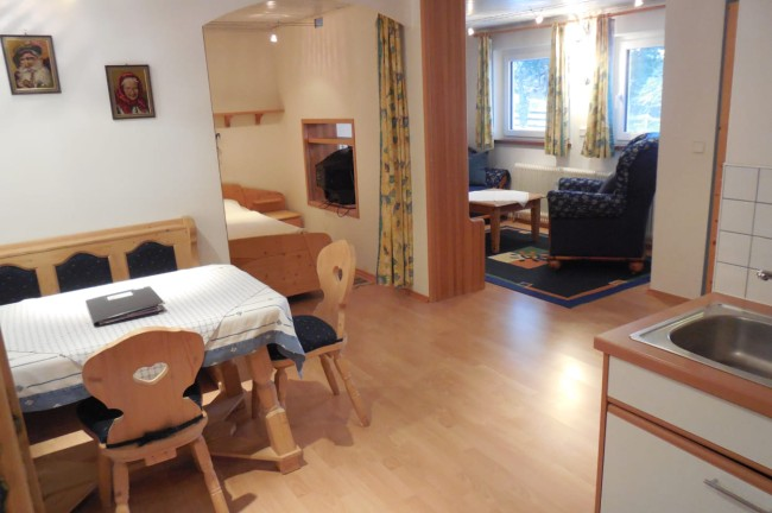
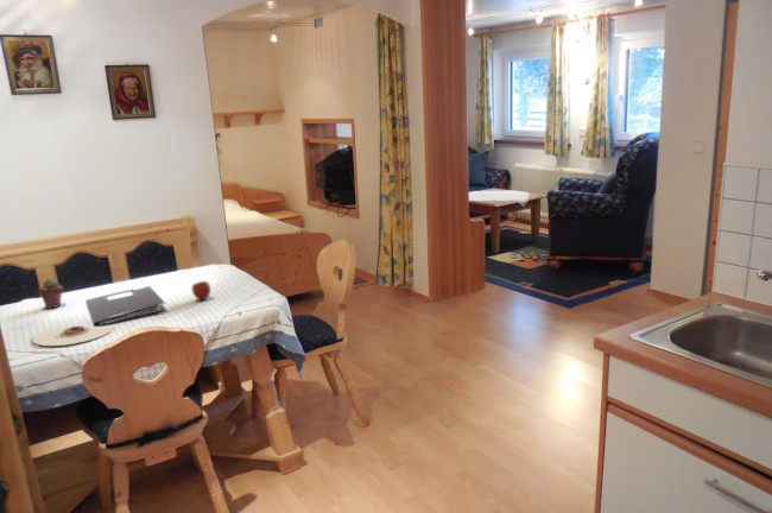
+ plate [32,324,116,347]
+ apple [190,278,211,300]
+ potted succulent [38,278,64,309]
